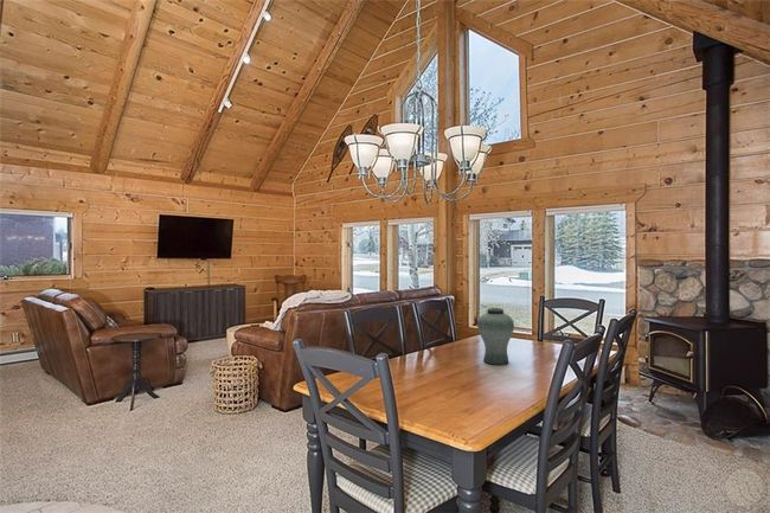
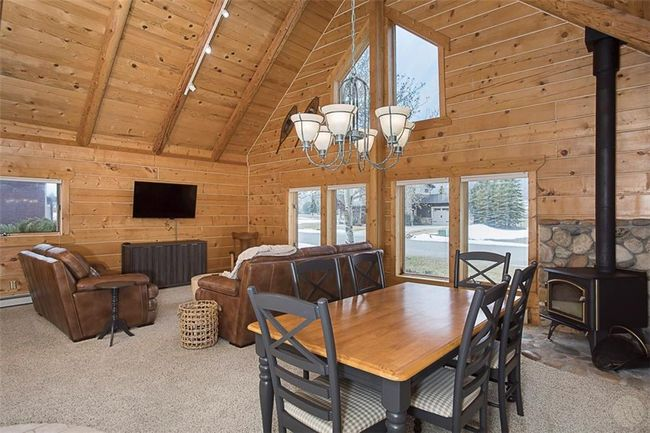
- vase [476,307,515,366]
